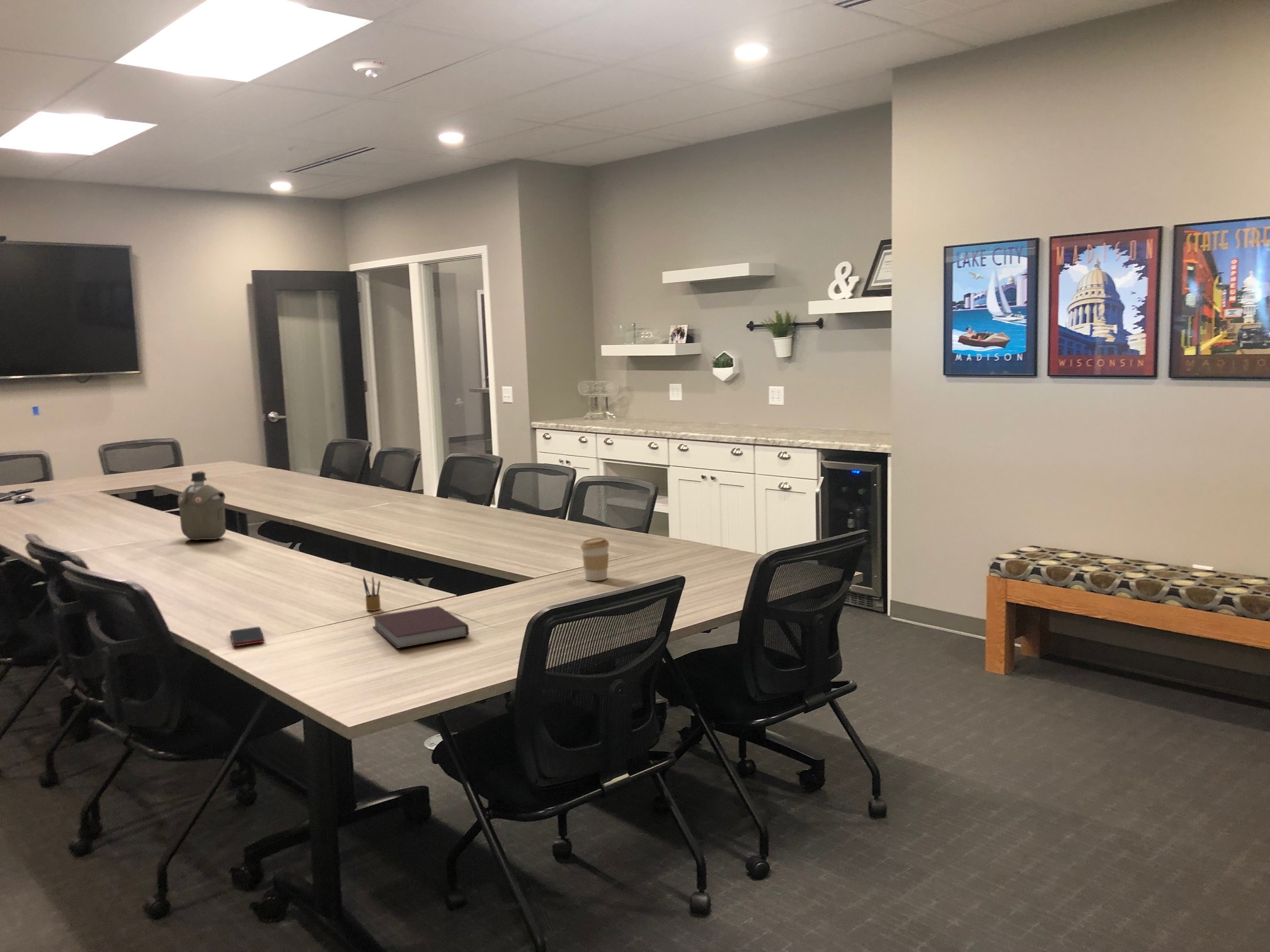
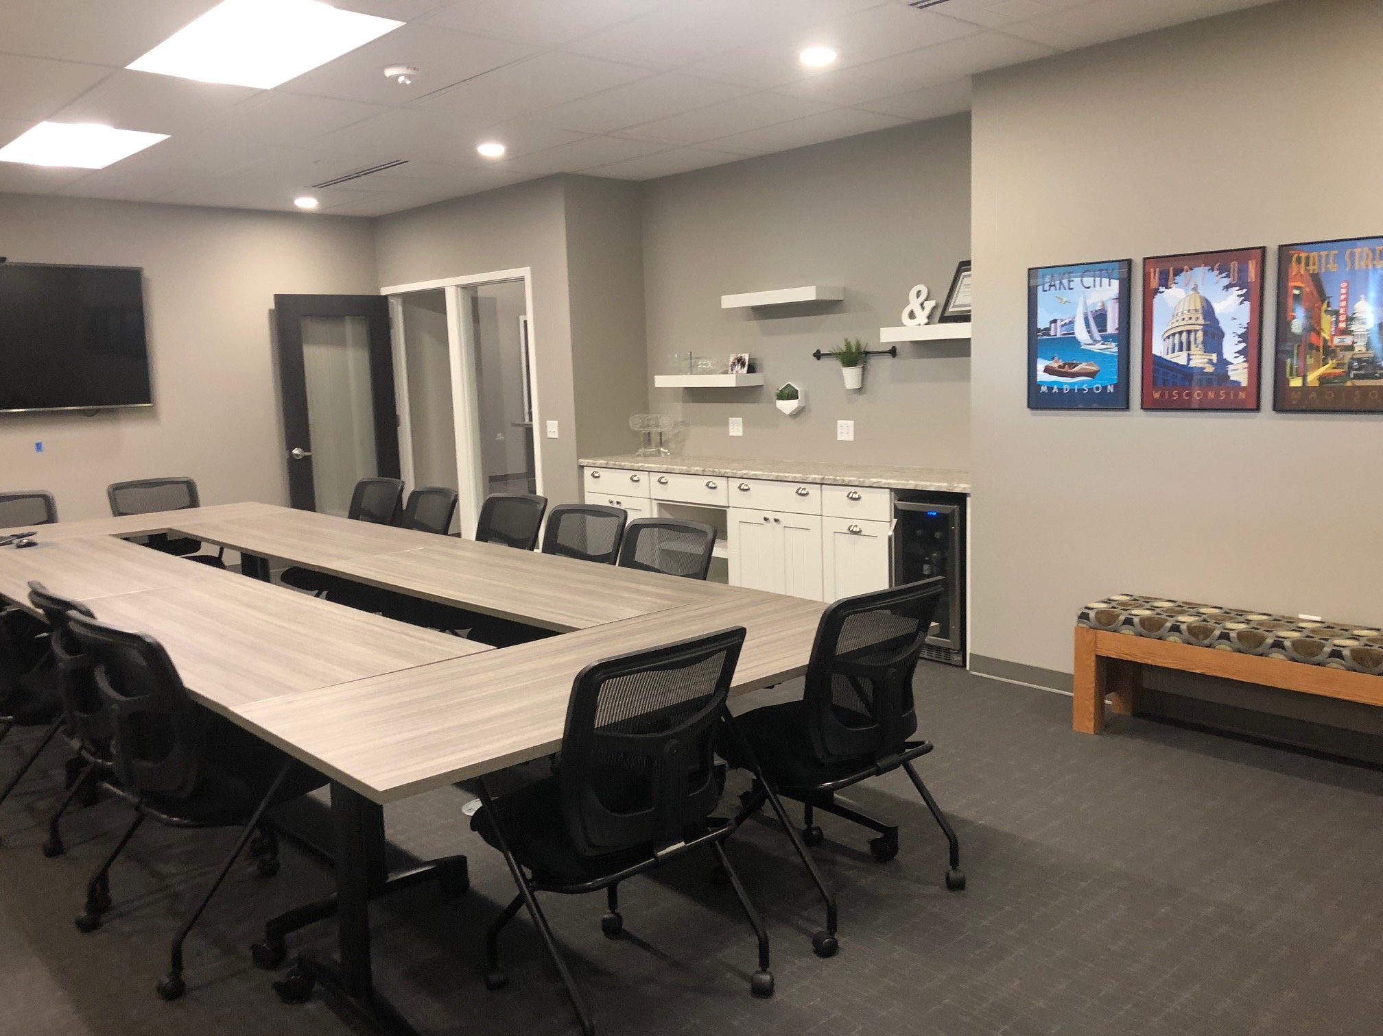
- coffee cup [580,537,610,582]
- cell phone [230,626,265,647]
- pencil box [362,575,381,611]
- notebook [372,605,469,649]
- water bottle [177,470,227,541]
